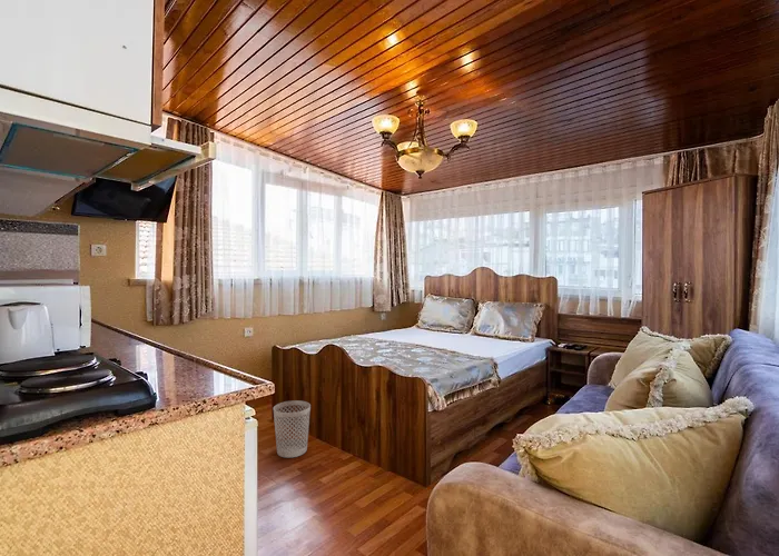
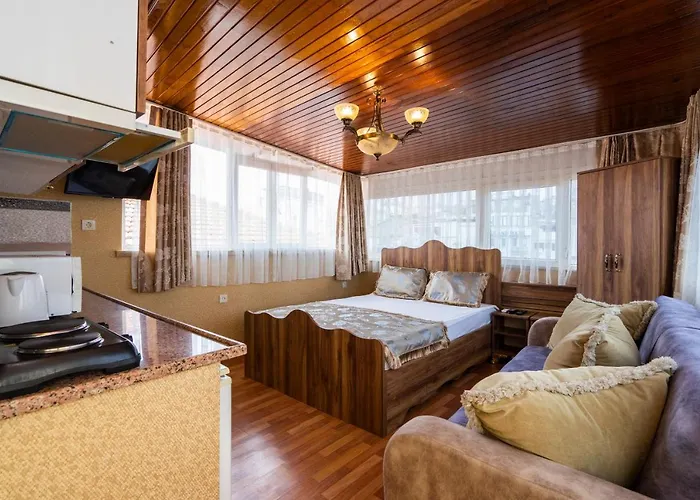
- wastebasket [273,399,312,459]
